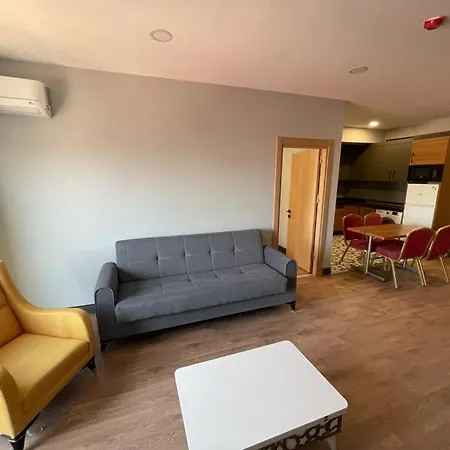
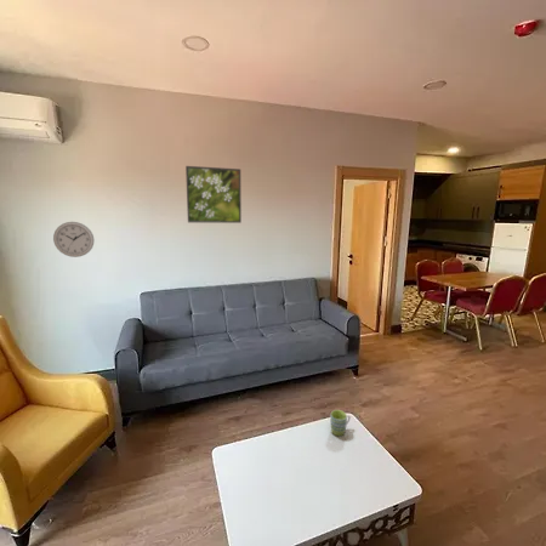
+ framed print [184,165,243,224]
+ wall clock [52,221,95,258]
+ mug [329,409,352,437]
